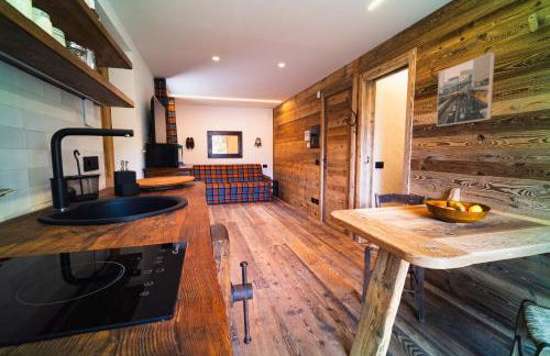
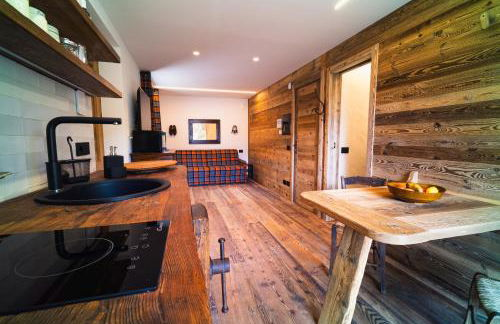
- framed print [436,52,496,127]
